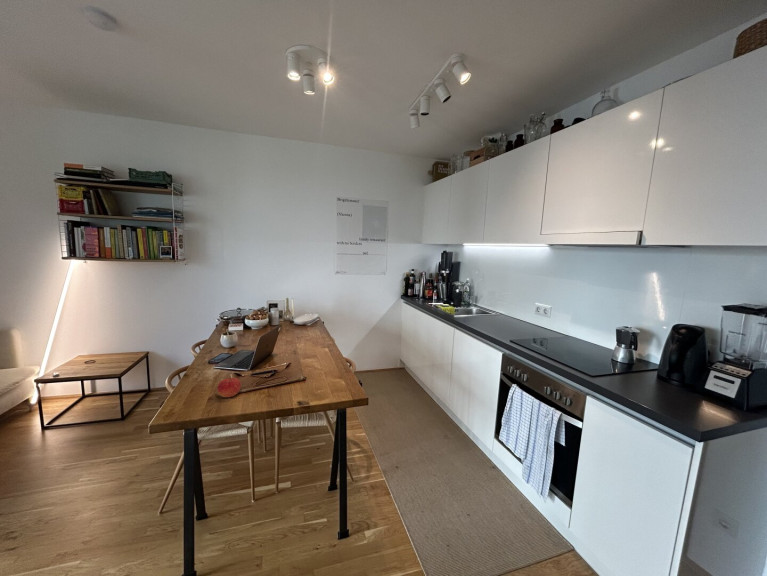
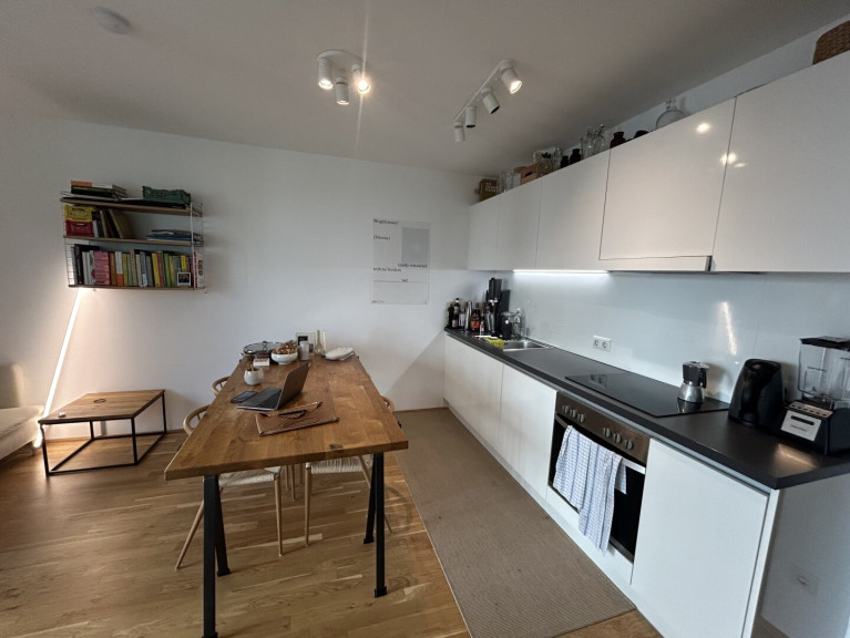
- fruit [216,377,242,398]
